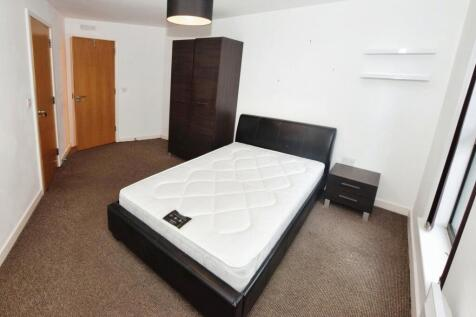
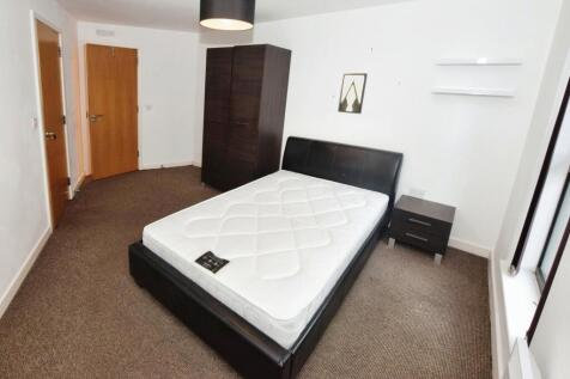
+ wall art [336,72,369,115]
